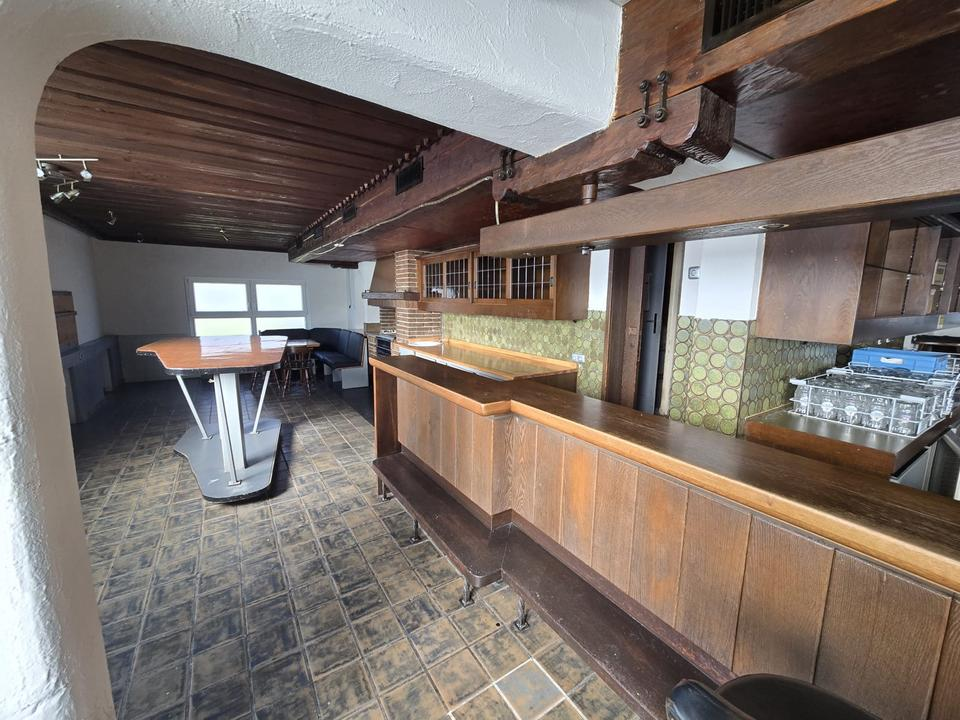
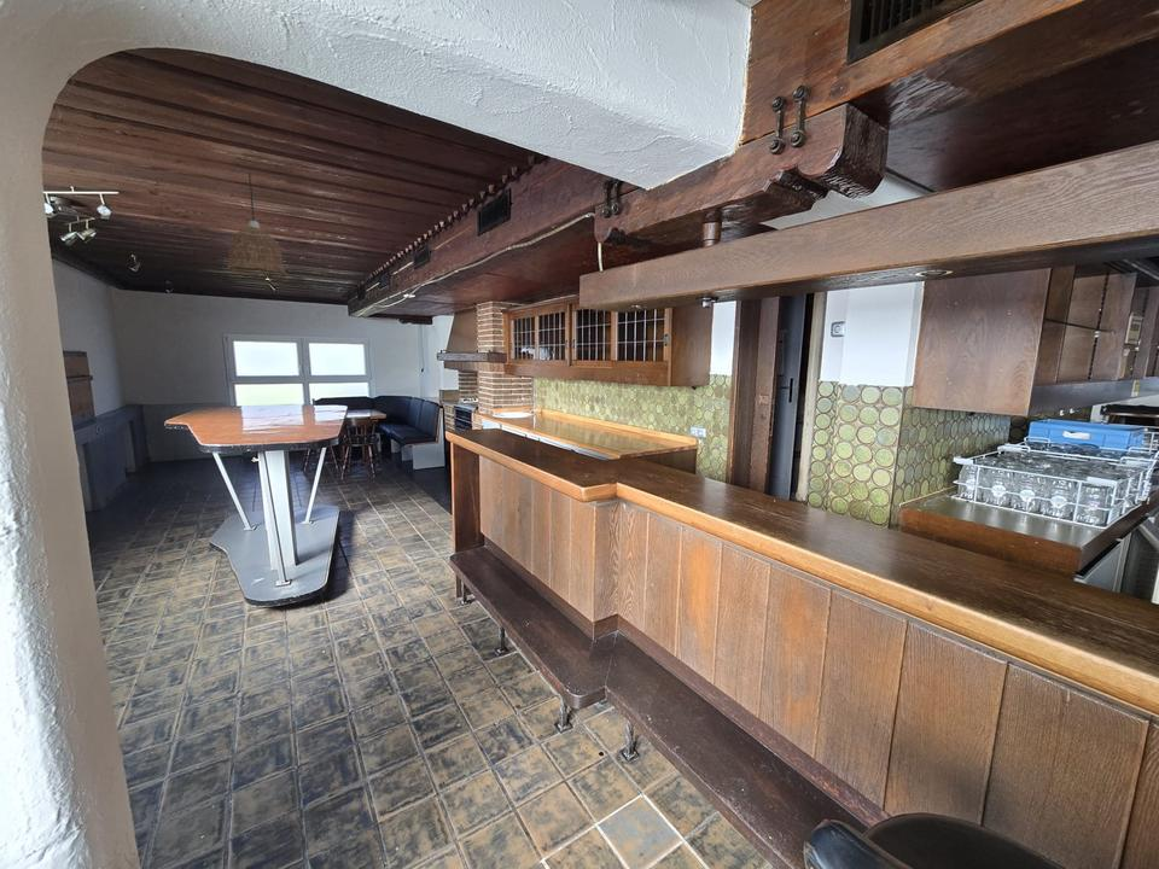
+ pendant lamp [225,171,289,279]
